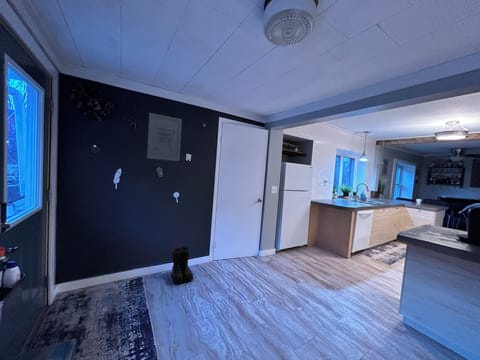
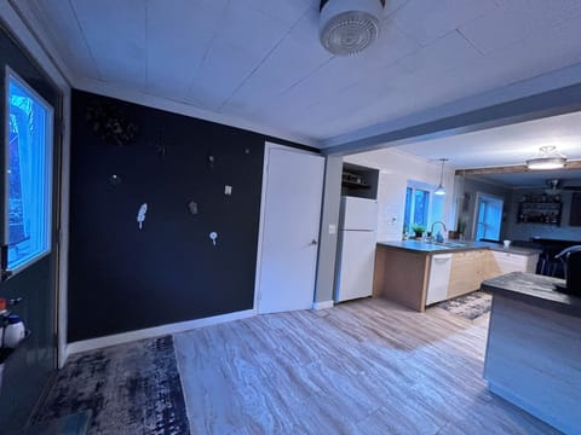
- boots [170,246,195,285]
- wall art [146,112,183,162]
